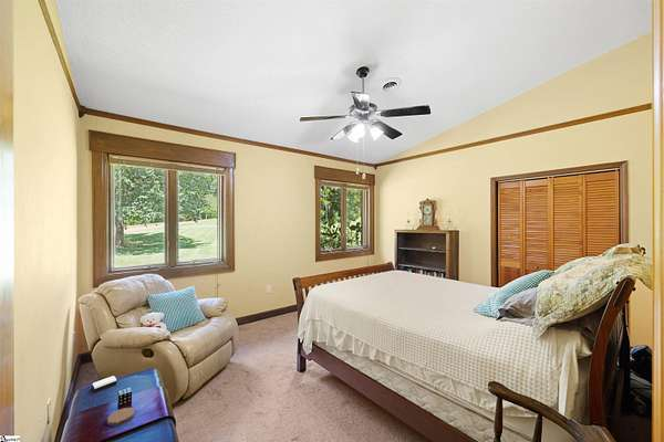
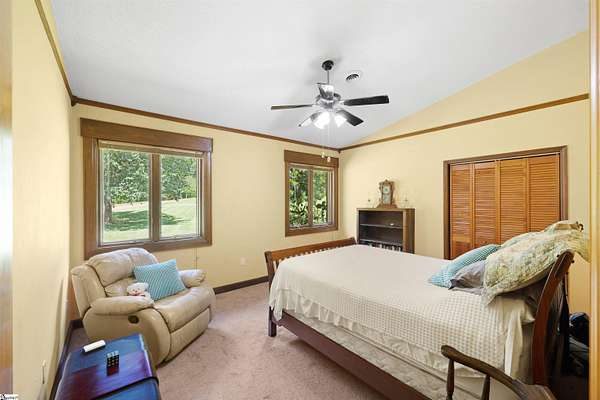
- coaster [106,407,135,427]
